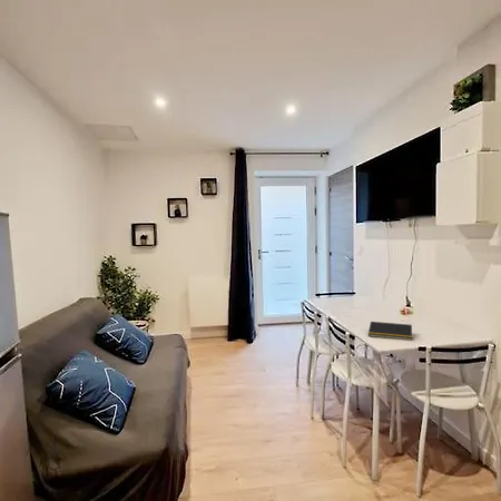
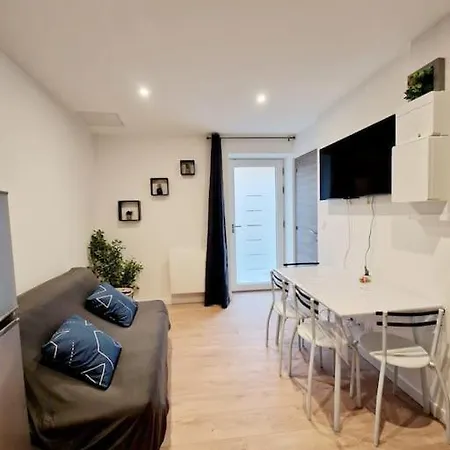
- notepad [367,321,413,342]
